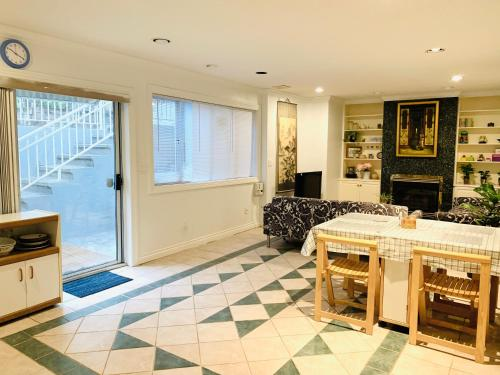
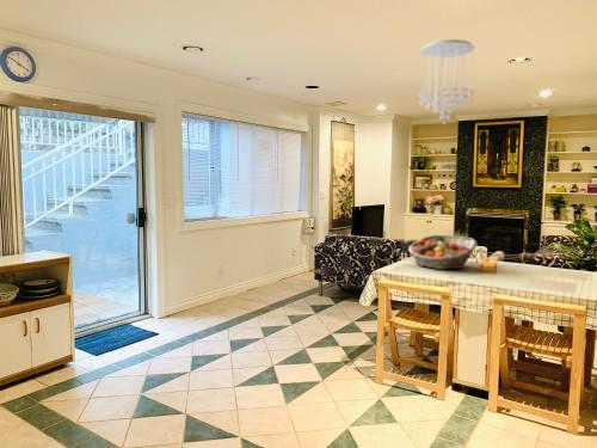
+ fruit basket [407,234,478,270]
+ chandelier [417,38,475,125]
